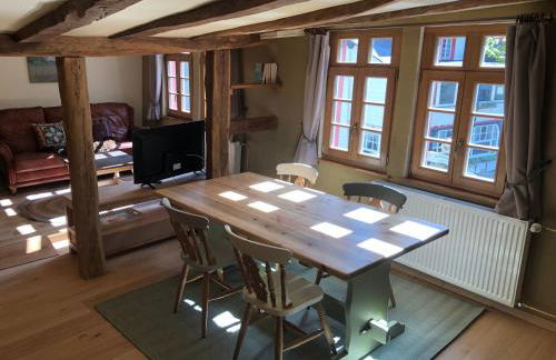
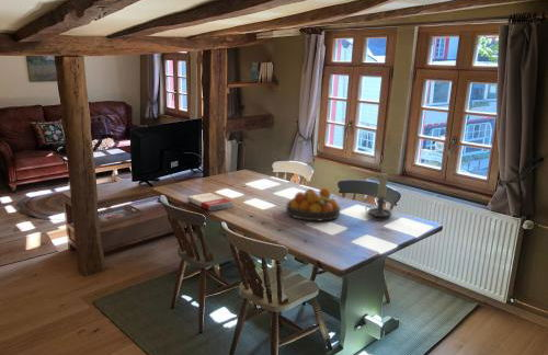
+ candle holder [365,172,393,218]
+ fruit bowl [285,186,342,221]
+ book [186,192,235,211]
